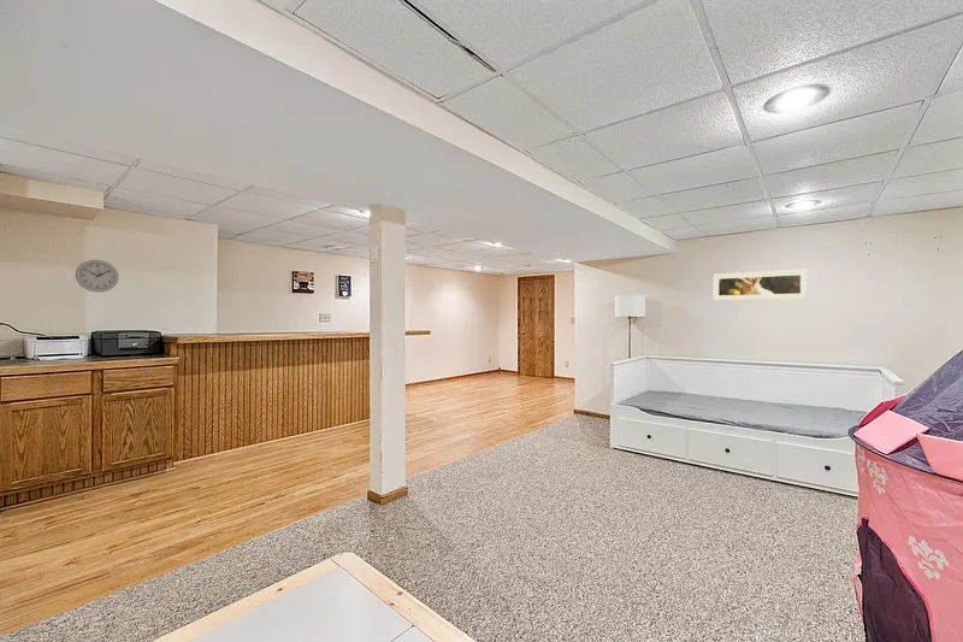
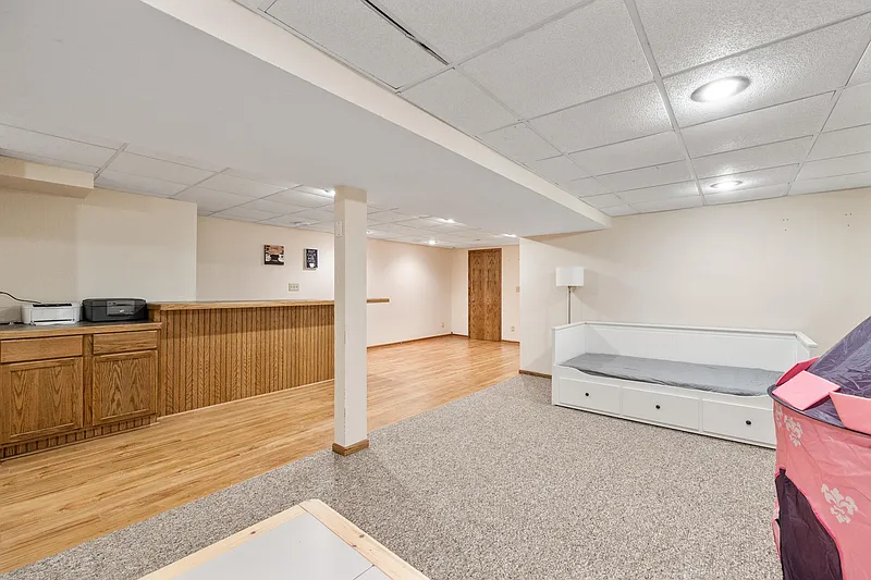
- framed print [713,269,809,301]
- wall clock [75,259,119,294]
